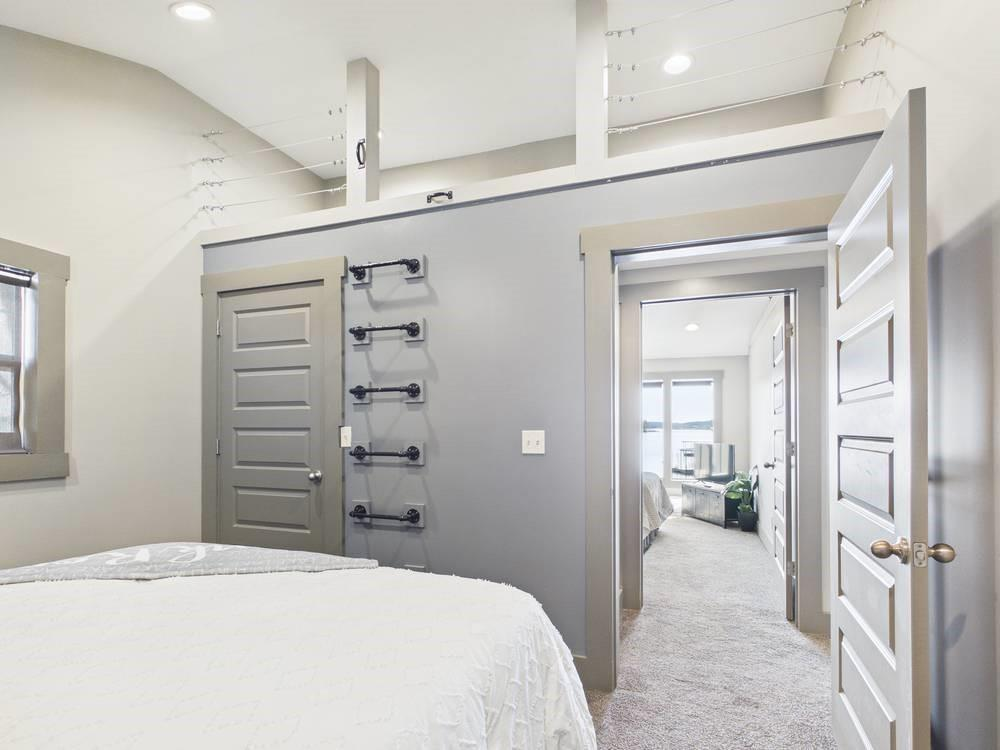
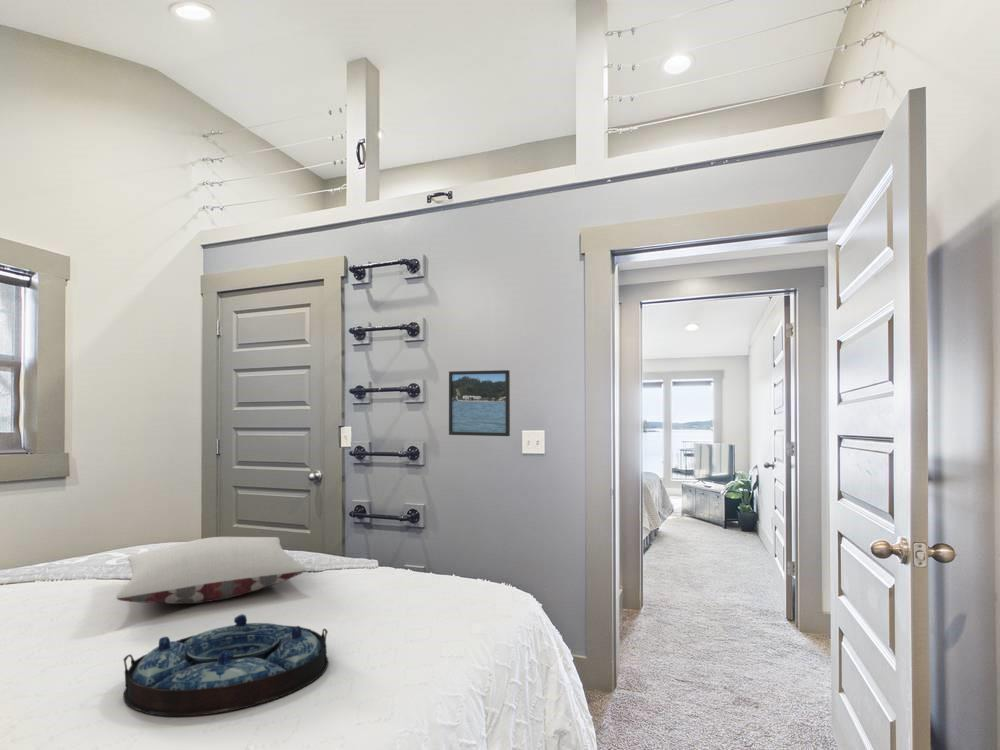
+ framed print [448,369,511,437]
+ pillow [115,536,306,605]
+ serving tray [122,613,329,717]
